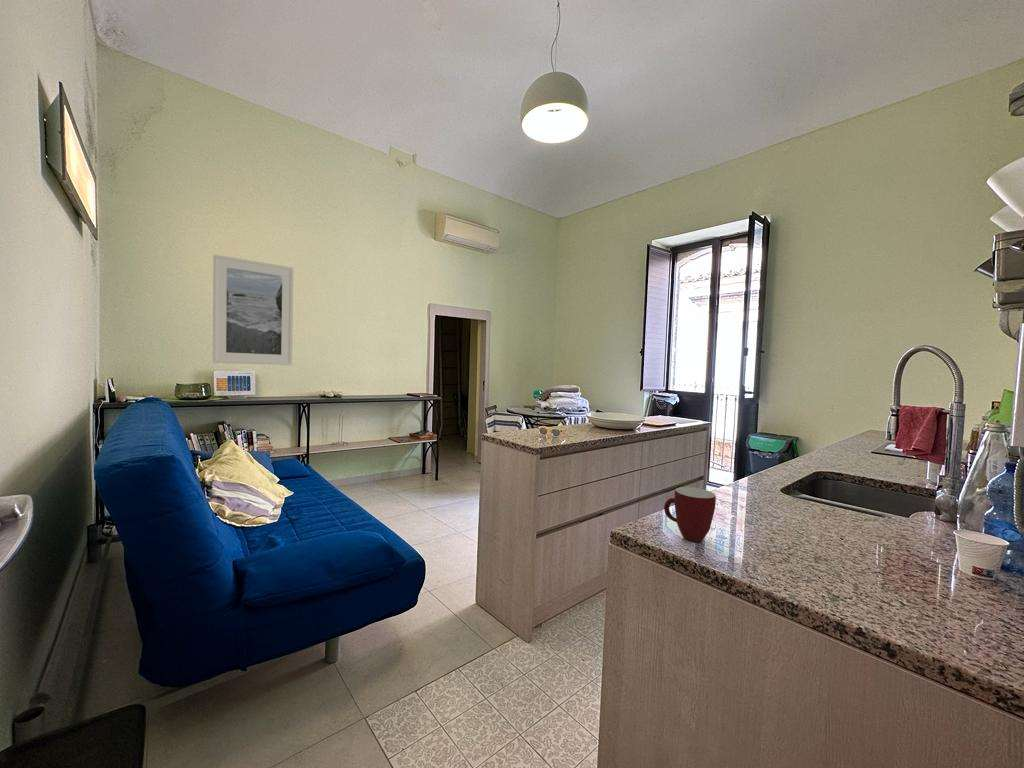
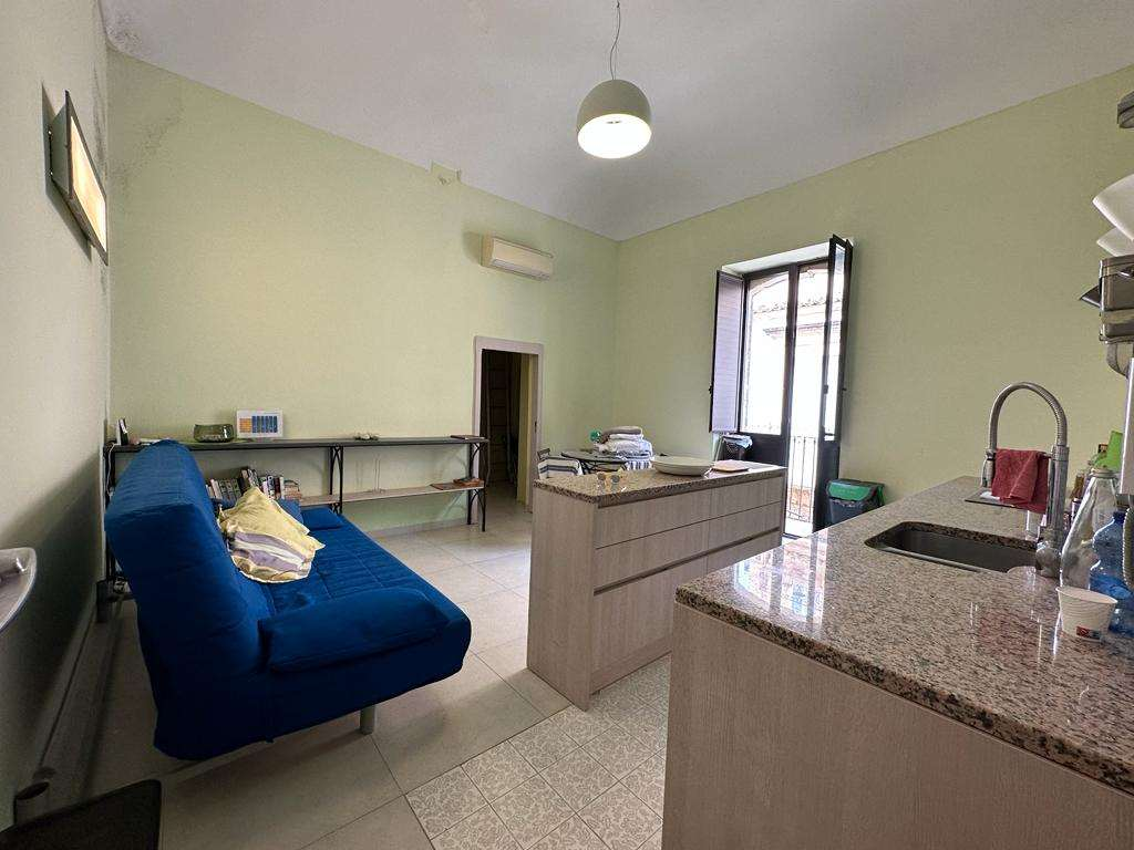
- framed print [212,254,295,366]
- mug [663,486,717,543]
